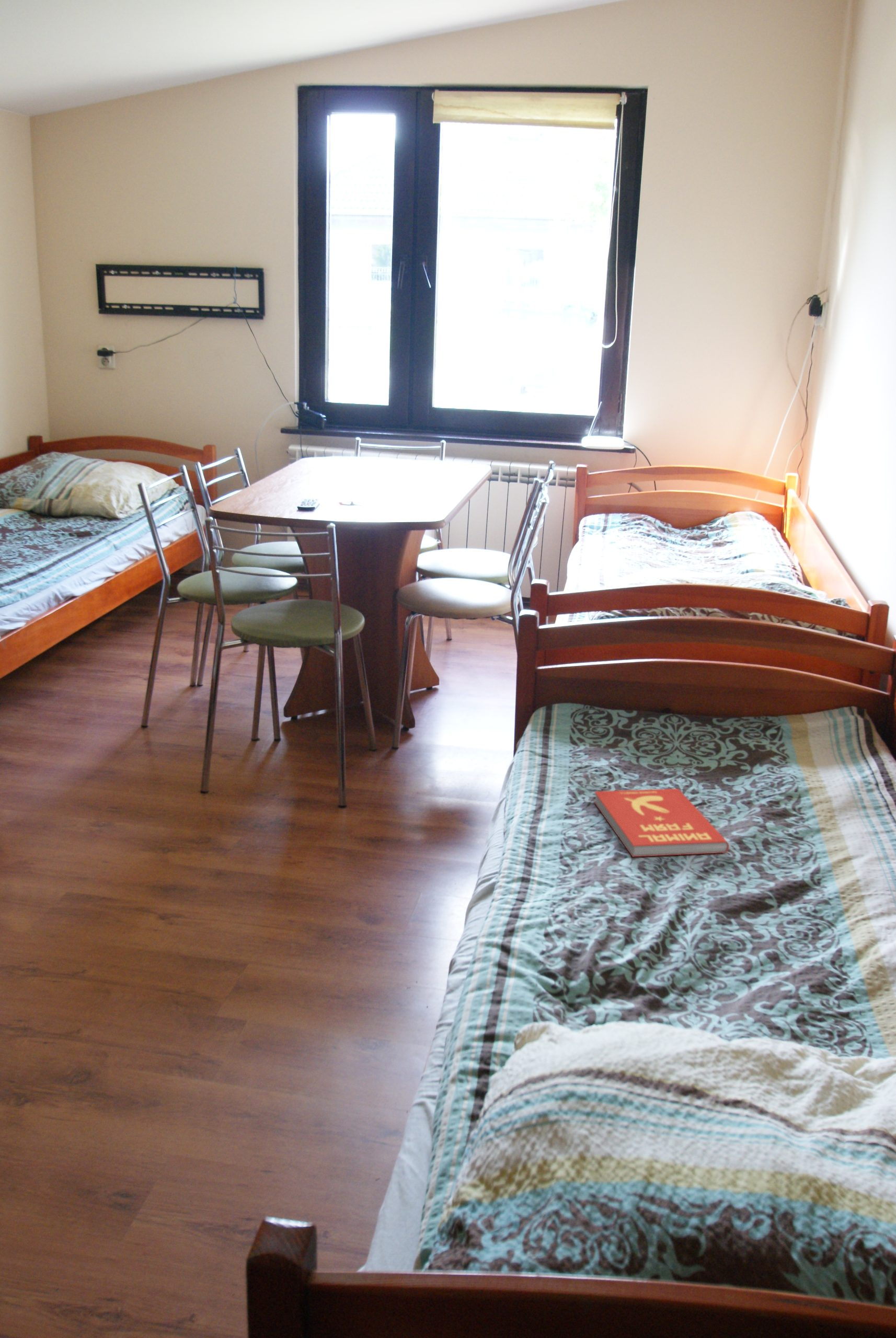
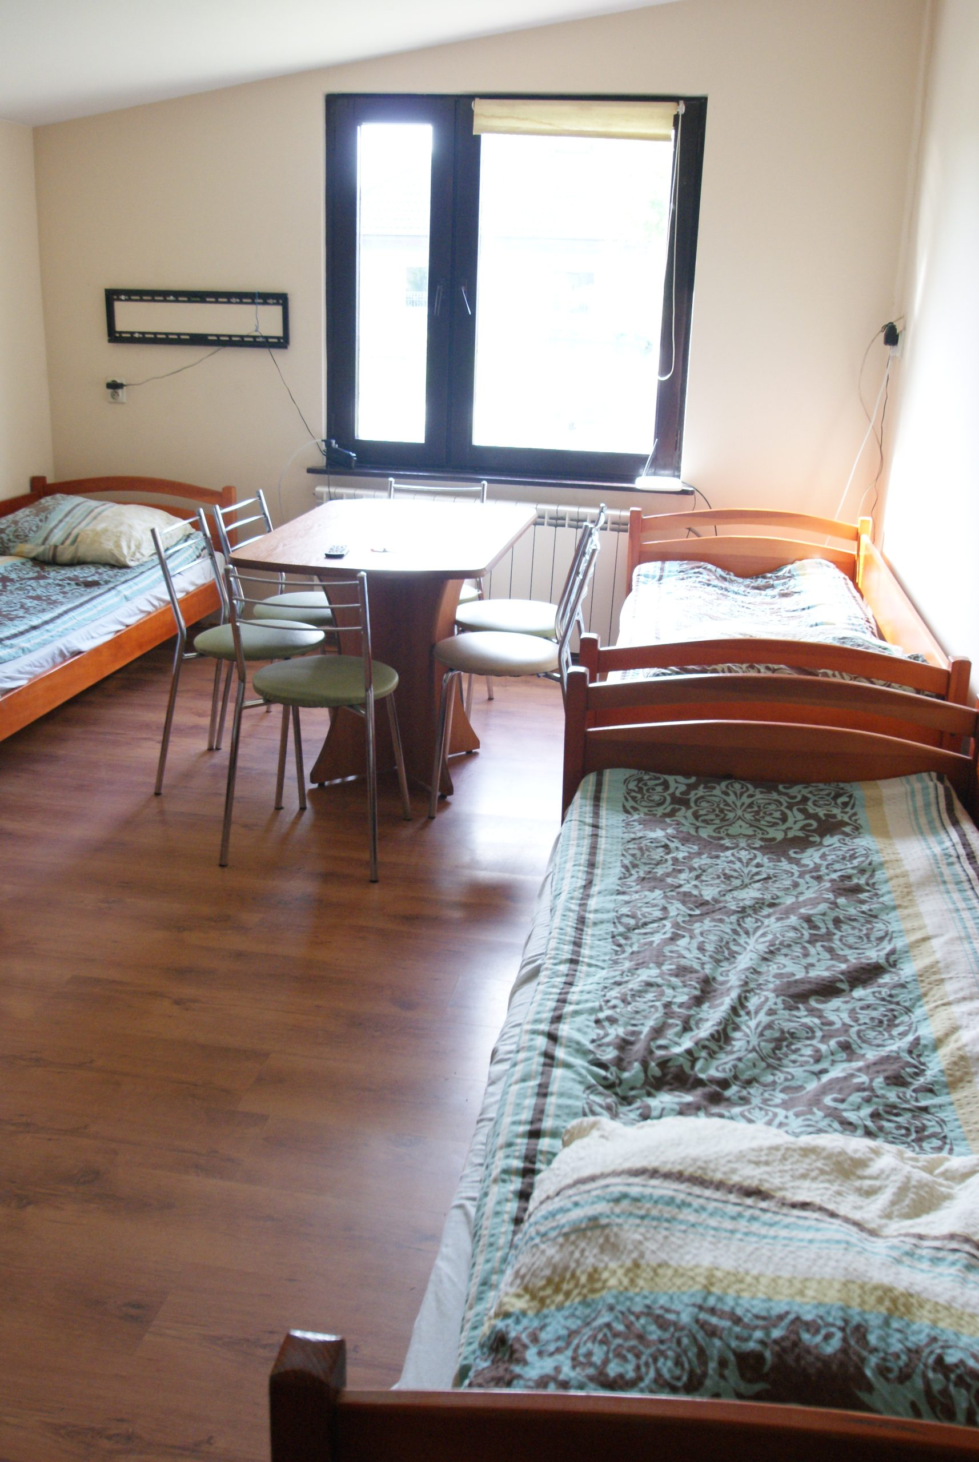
- book [593,788,730,857]
